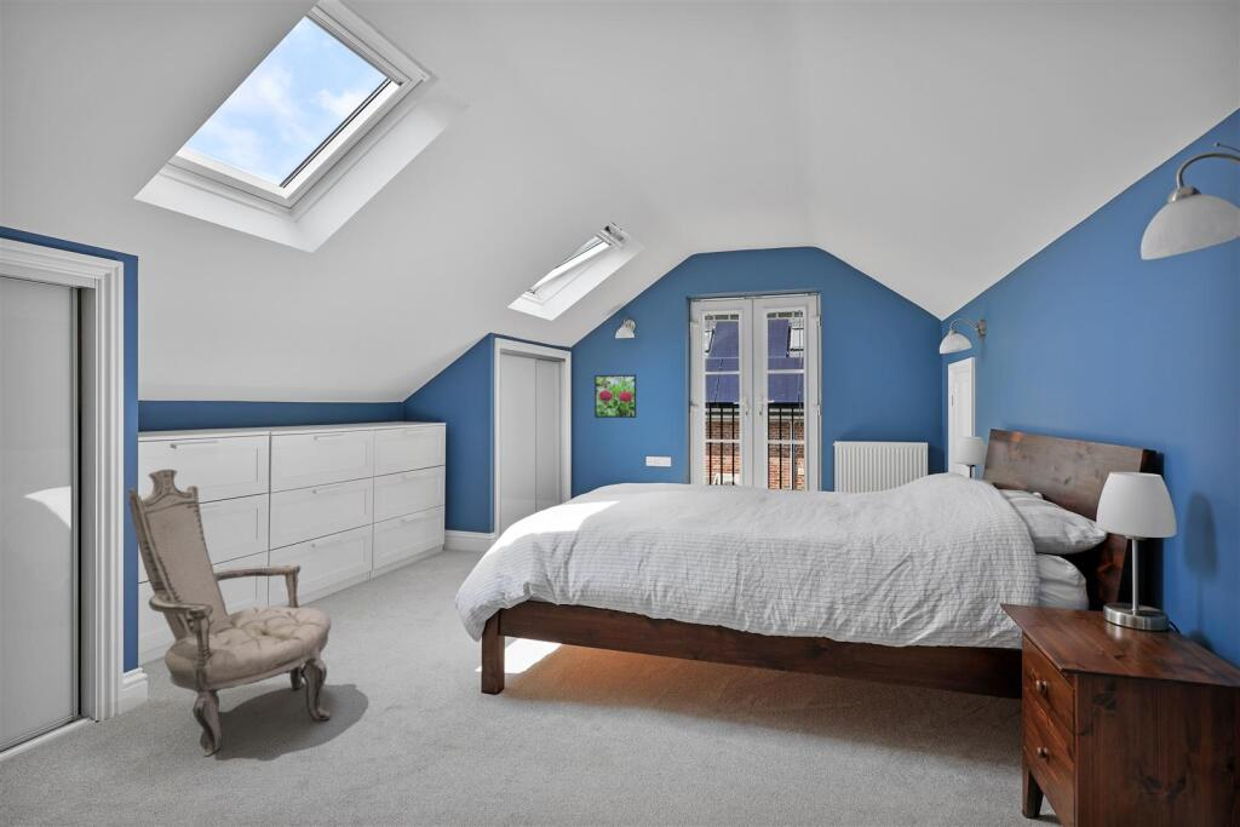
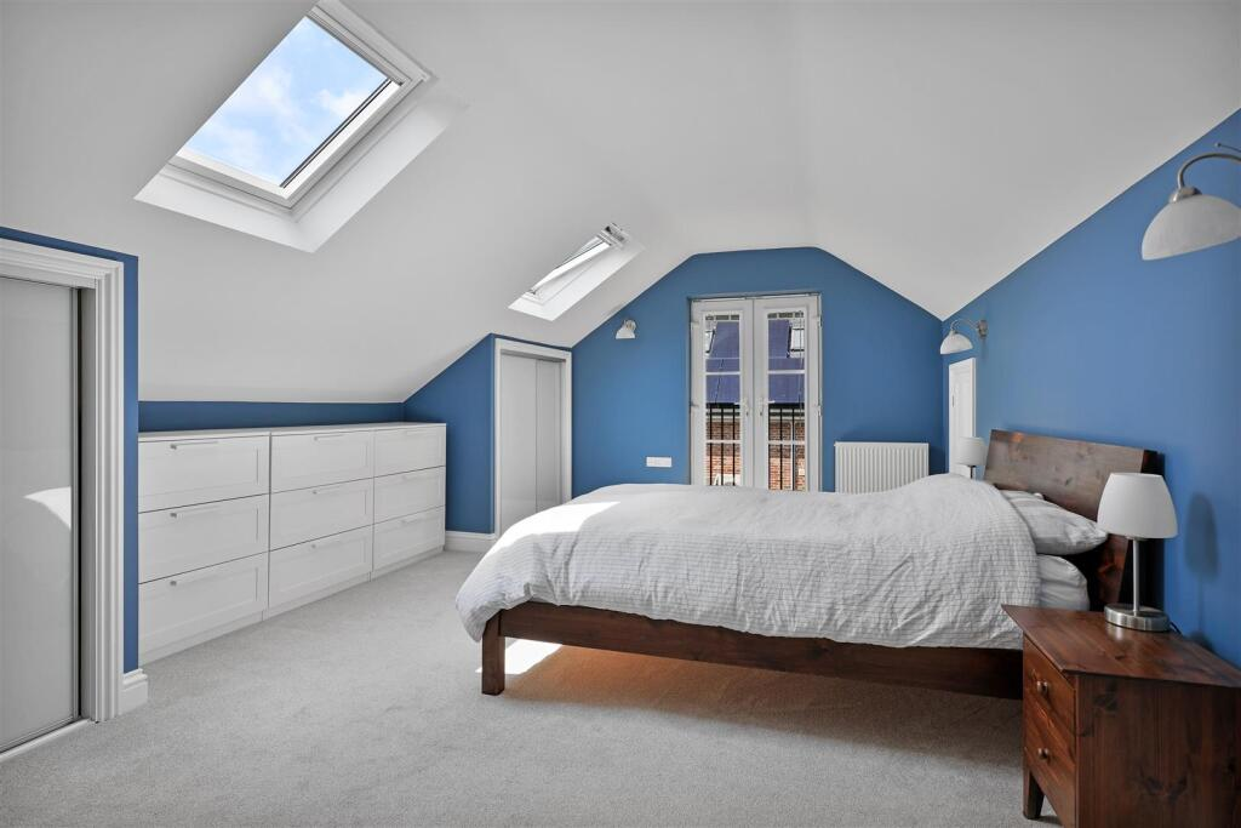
- armchair [127,469,332,757]
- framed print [593,373,637,419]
